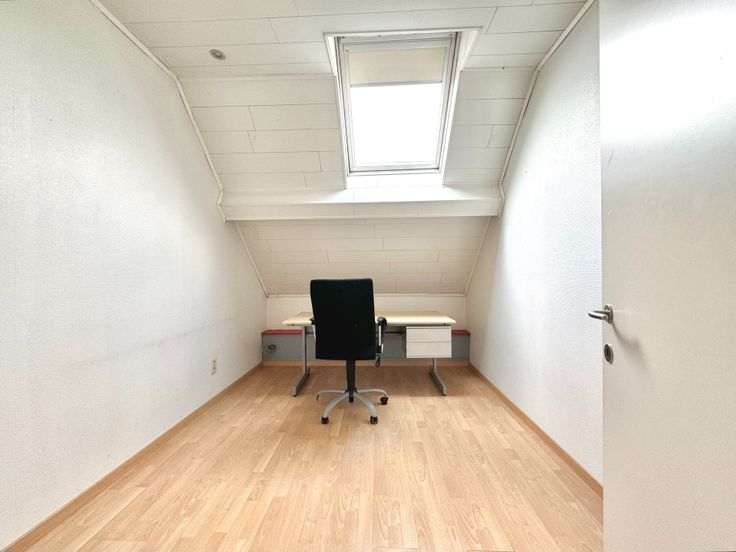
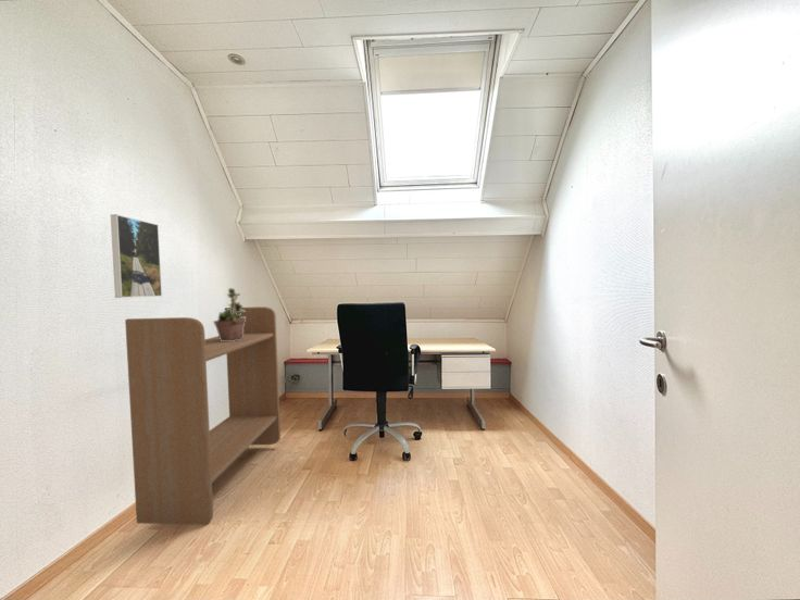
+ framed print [110,213,163,299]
+ bookshelf [124,305,282,525]
+ potted plant [212,283,246,341]
